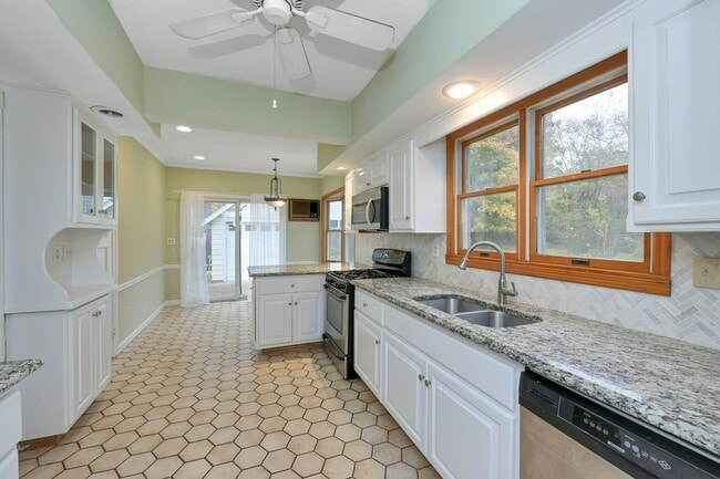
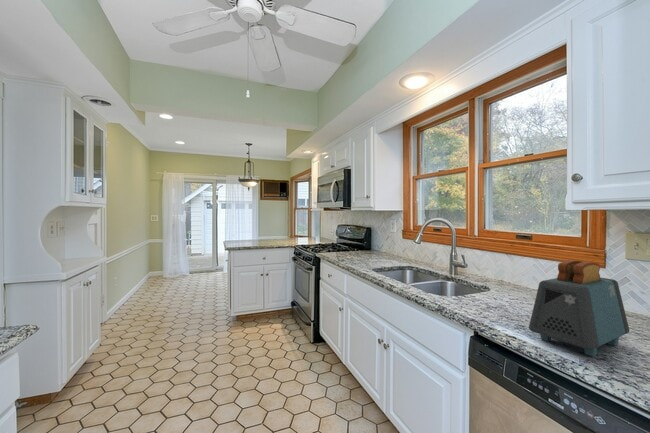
+ toaster [528,259,630,357]
